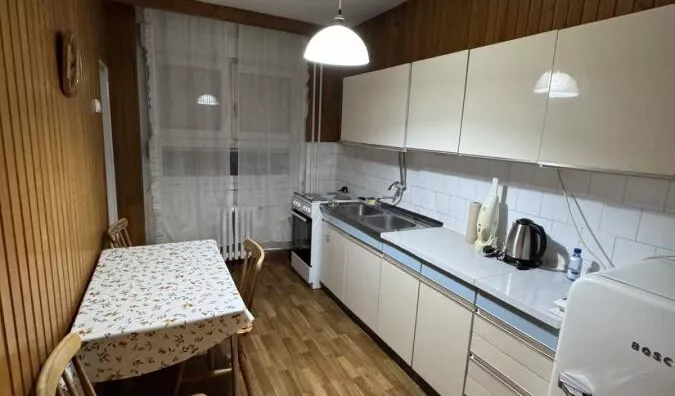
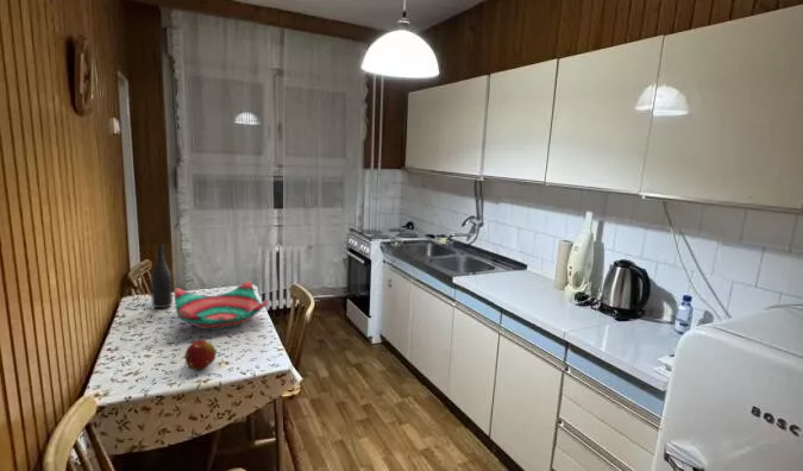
+ wine bottle [150,243,174,309]
+ decorative bowl [174,280,269,332]
+ fruit [183,339,218,371]
